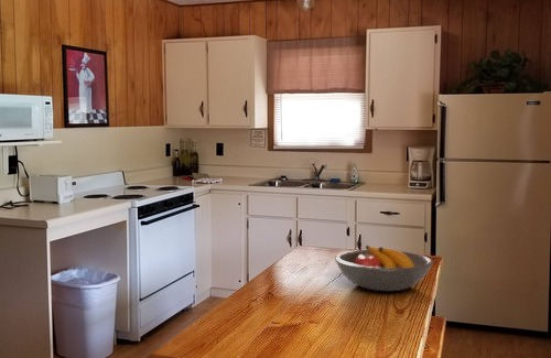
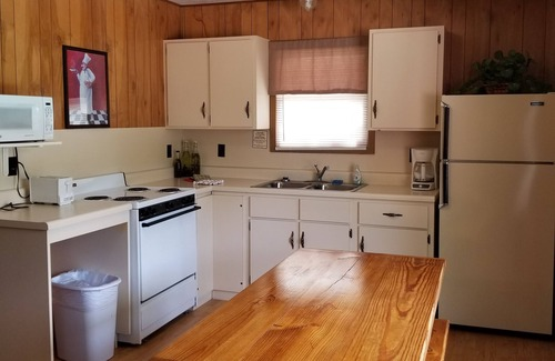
- fruit bowl [334,245,434,292]
